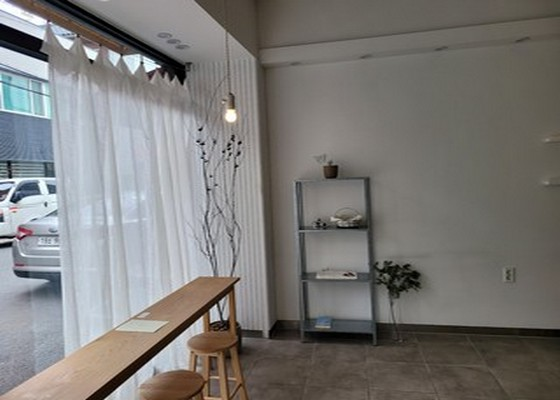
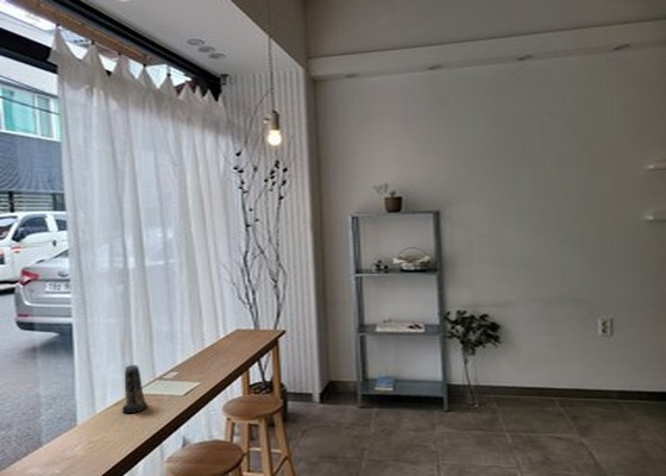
+ candle [121,364,149,414]
